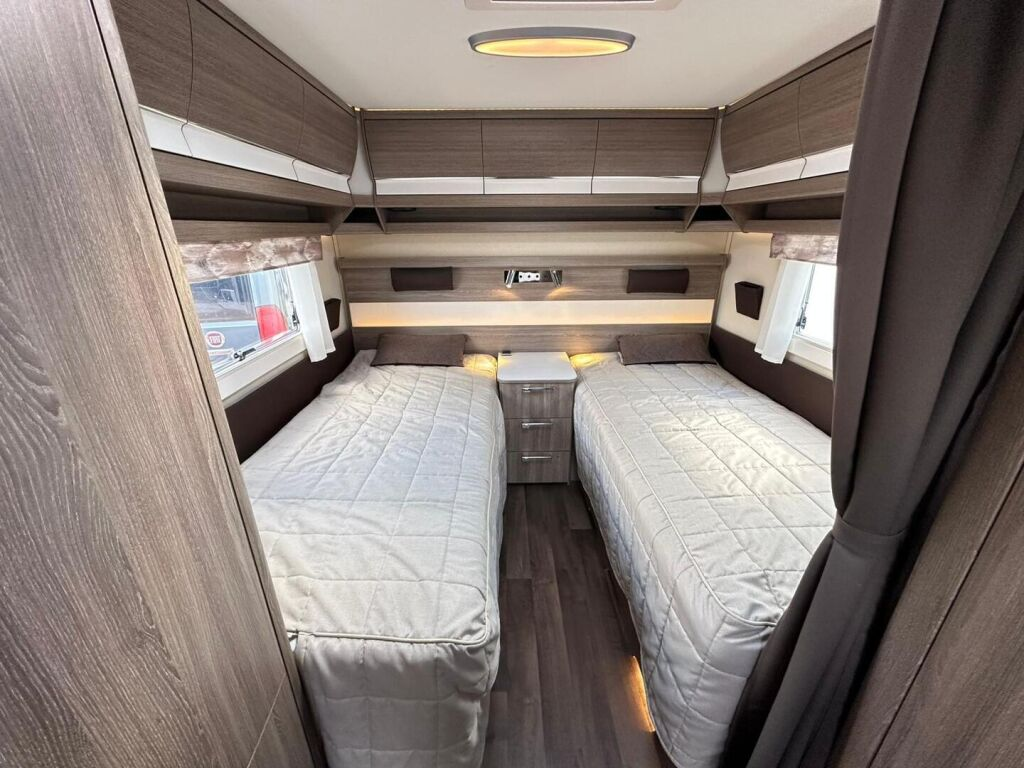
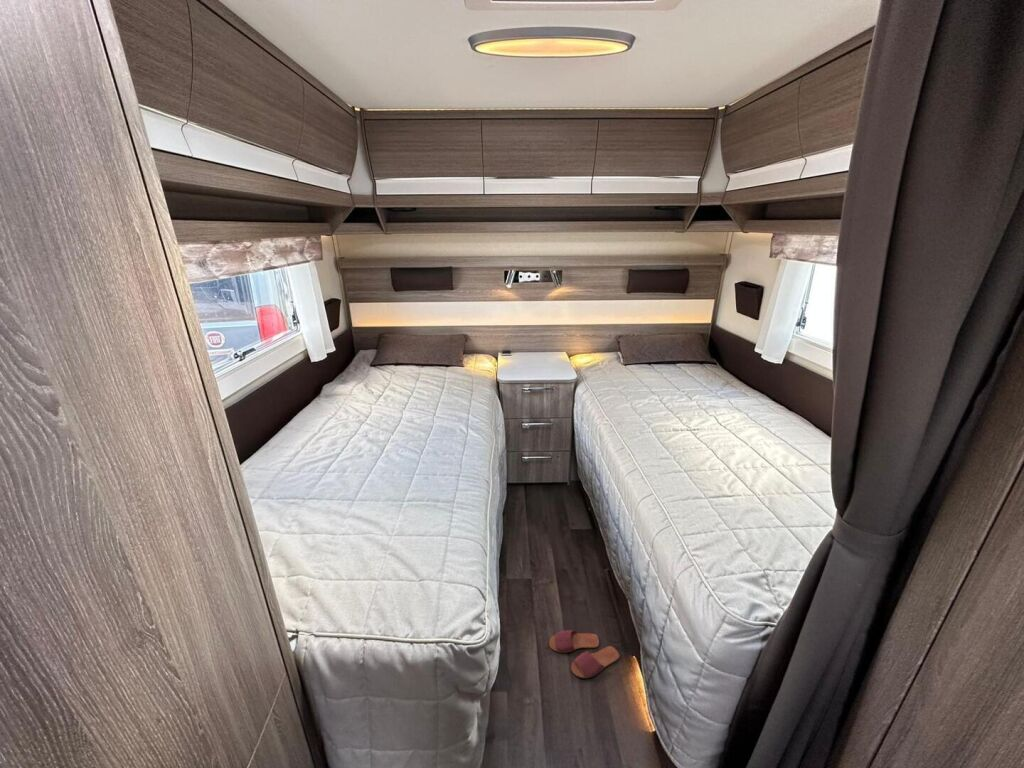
+ slippers [548,629,620,679]
